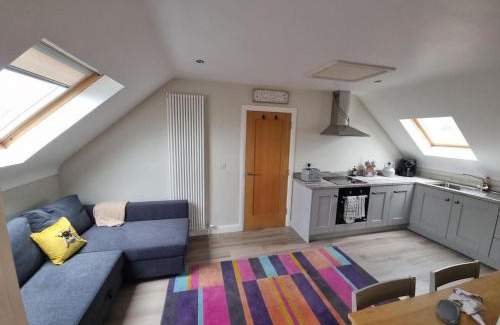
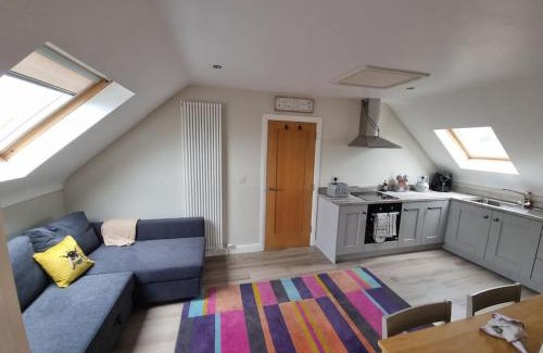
- oval tray [435,298,462,325]
